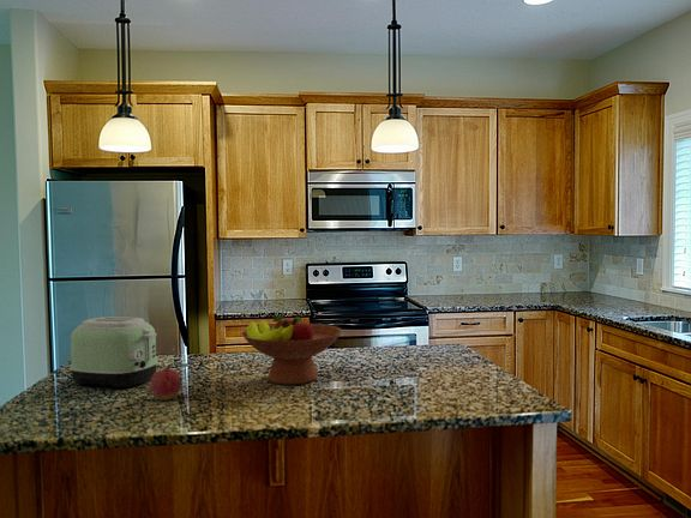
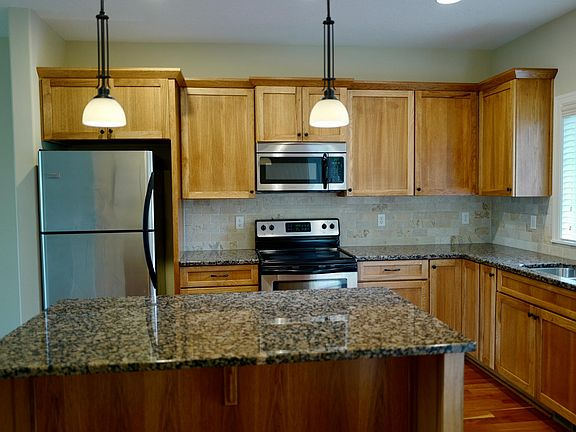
- toaster [68,315,160,389]
- fruit bowl [240,314,343,386]
- apple [150,362,182,402]
